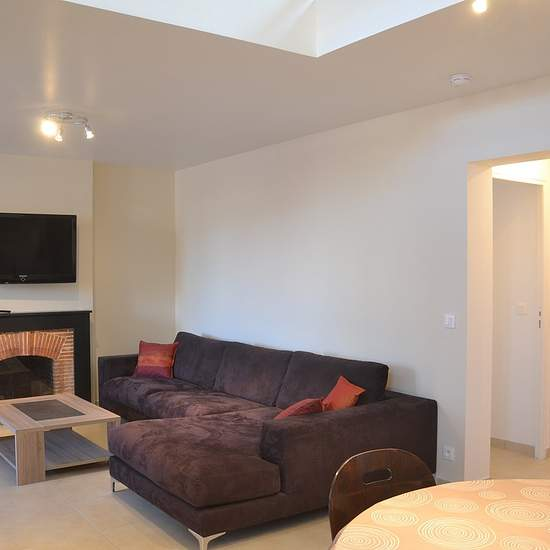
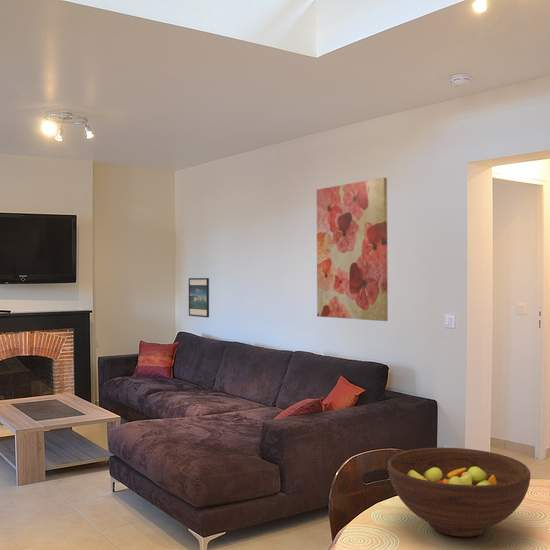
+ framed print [188,277,210,318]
+ wall art [316,177,389,322]
+ fruit bowl [387,447,531,538]
